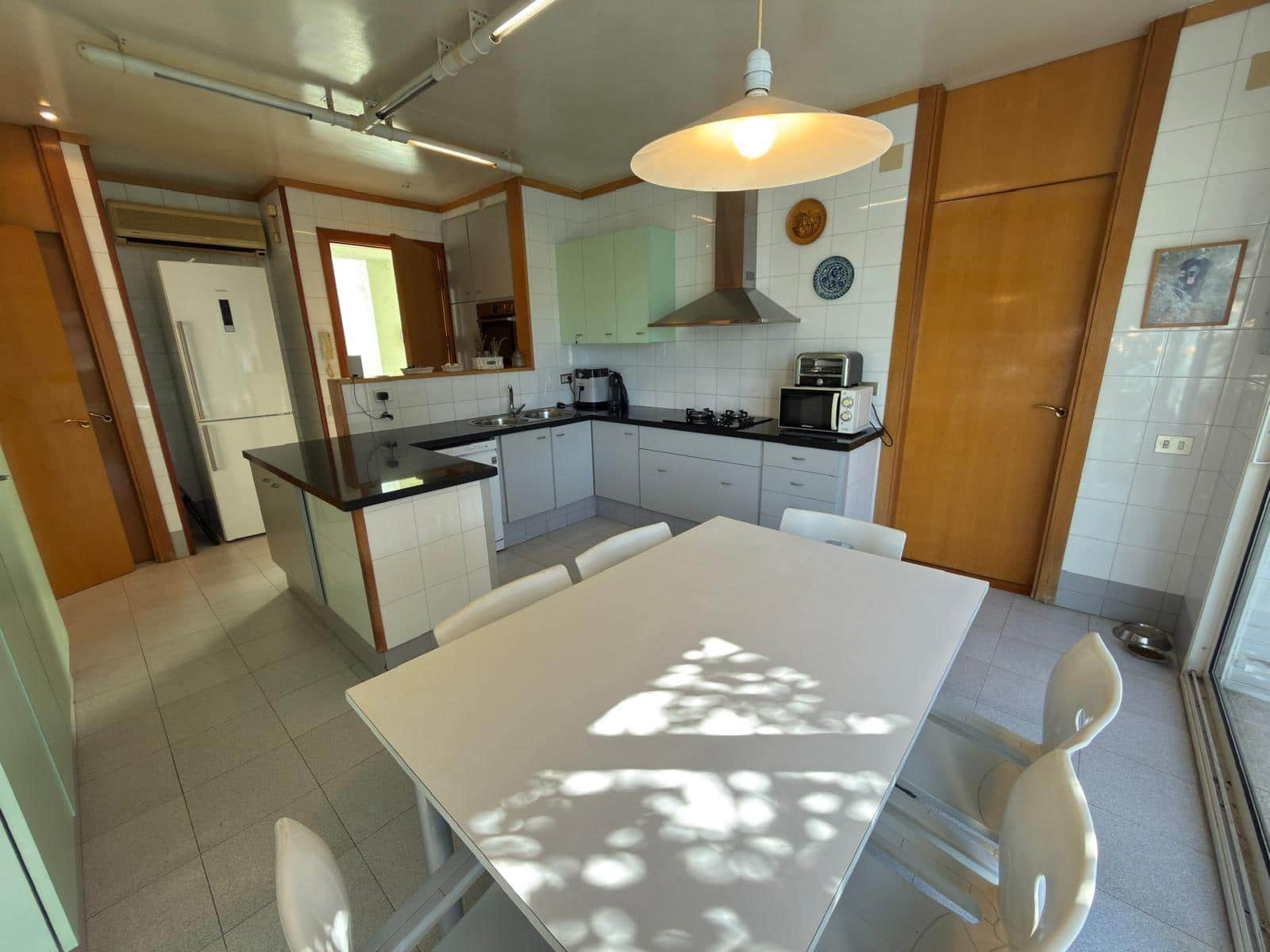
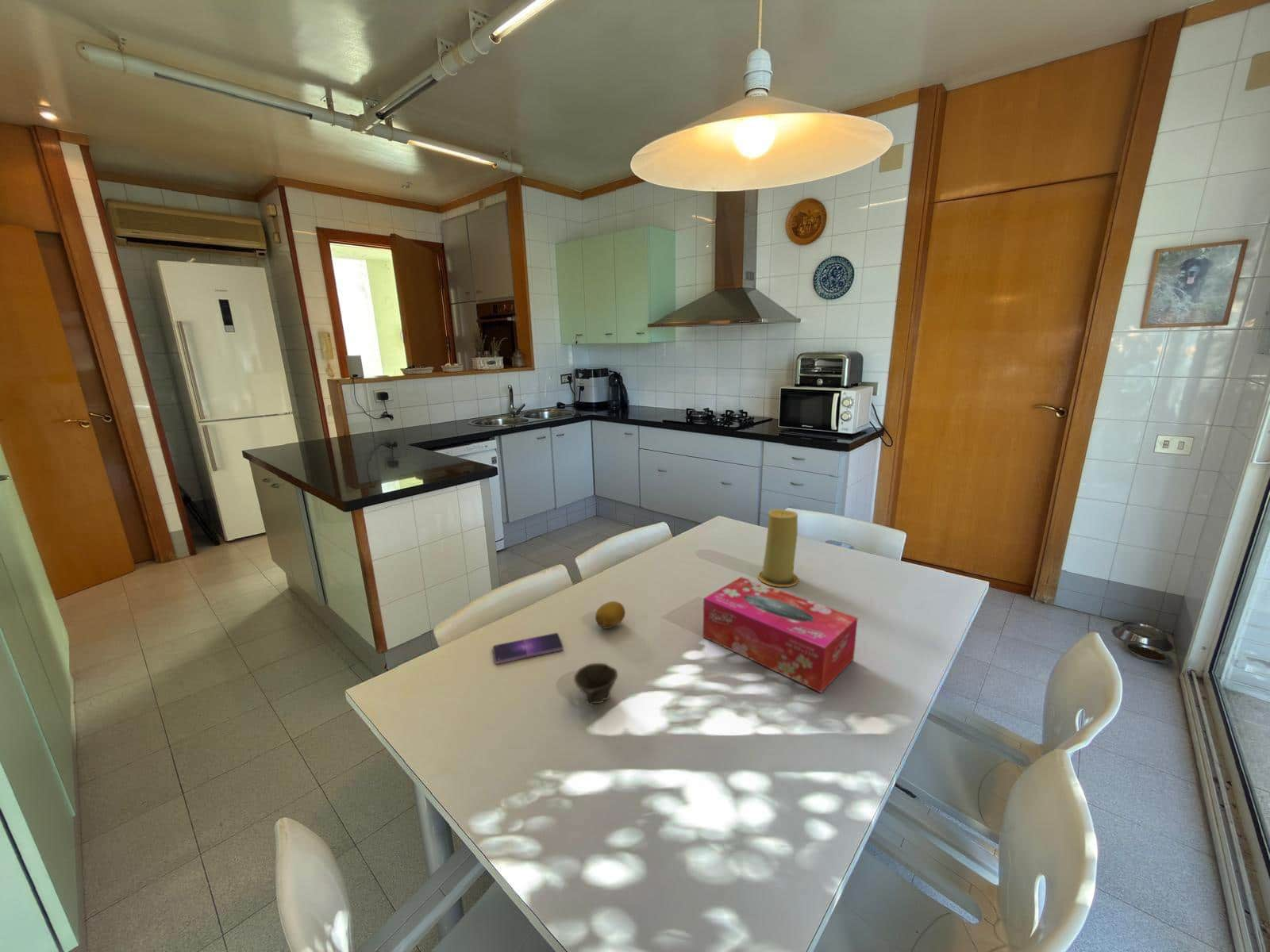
+ cup [573,662,618,706]
+ candle [757,509,800,588]
+ tissue box [702,576,859,693]
+ smartphone [492,632,564,665]
+ fruit [595,601,626,630]
